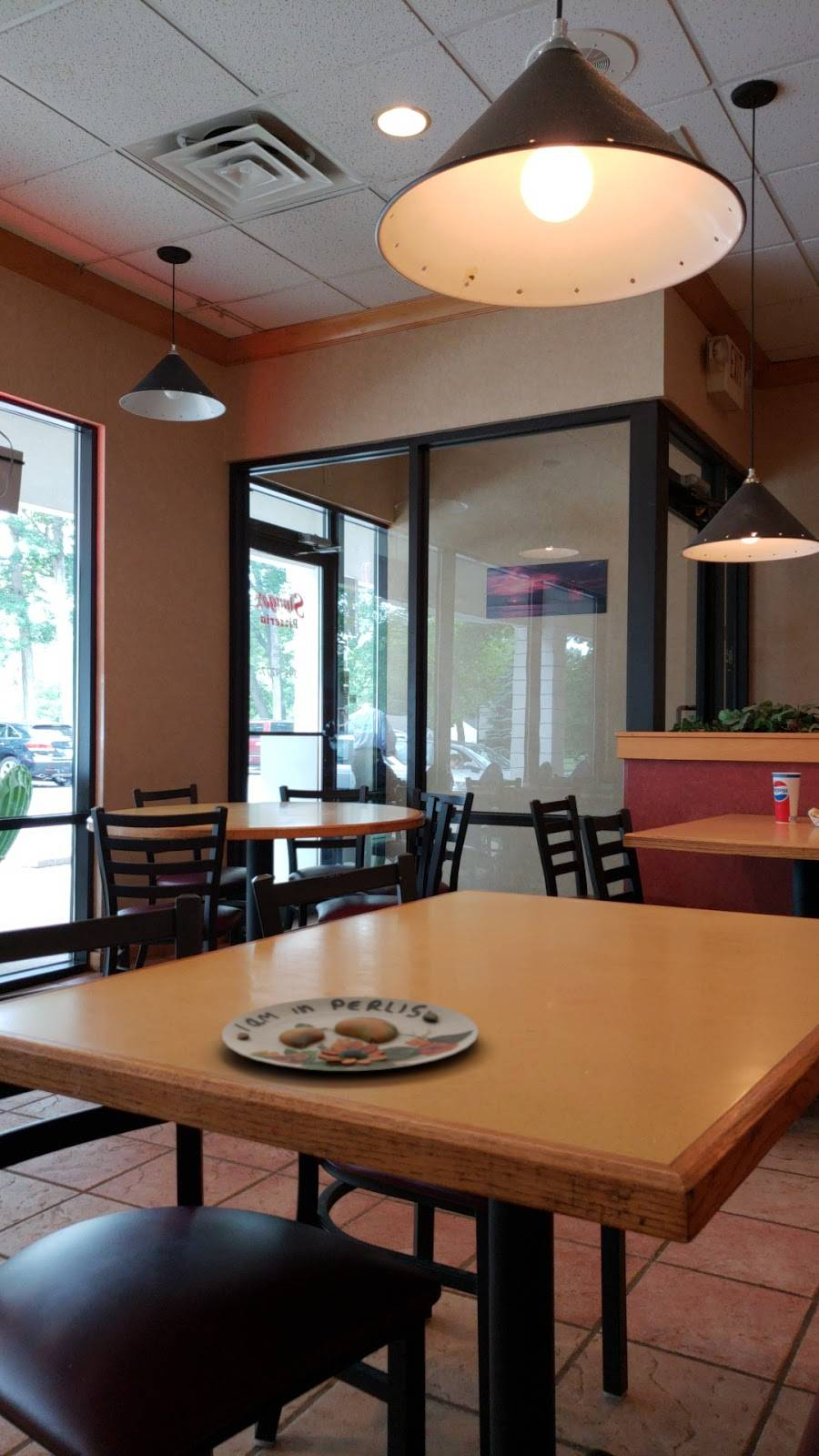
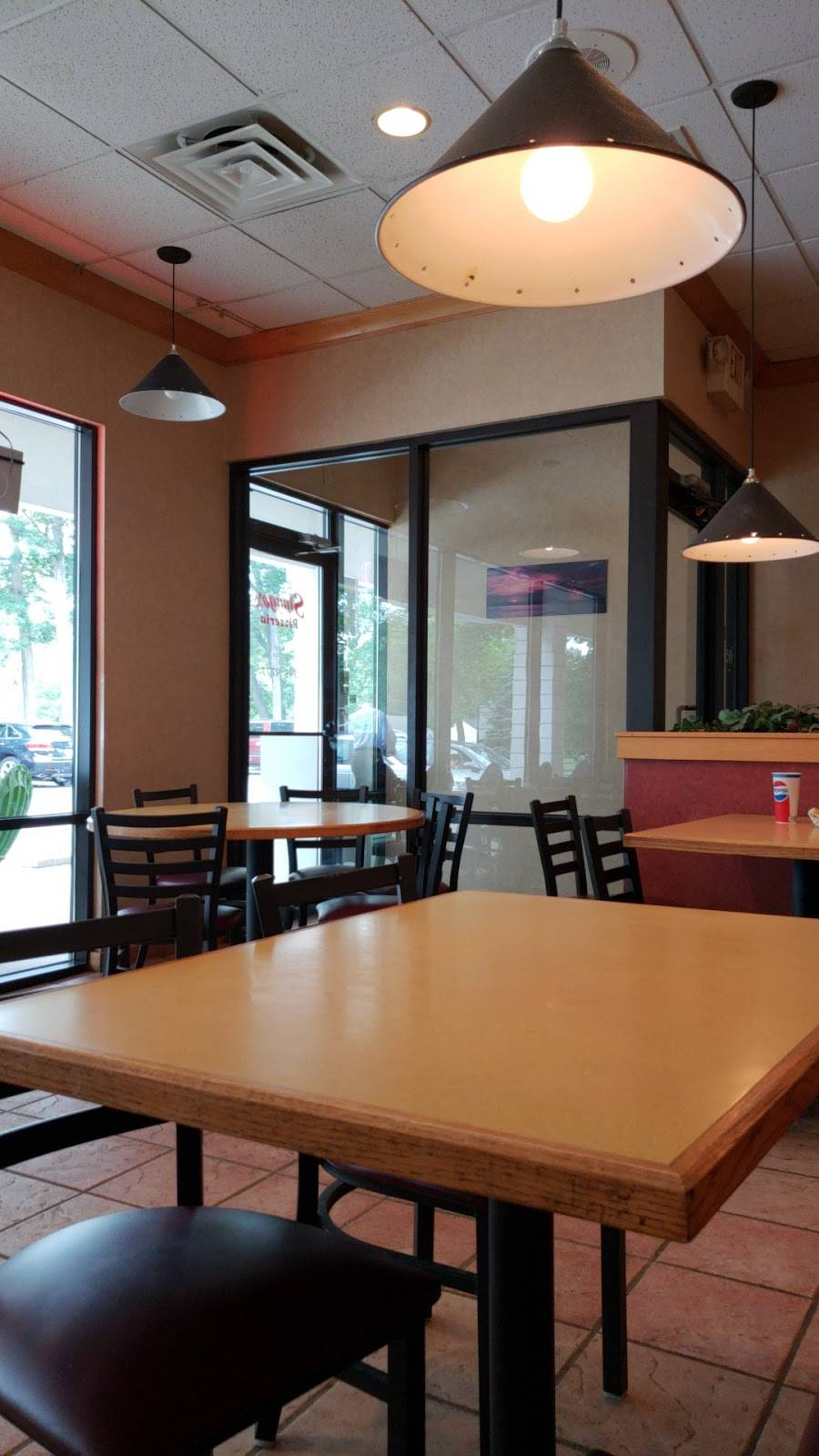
- plate [220,996,480,1072]
